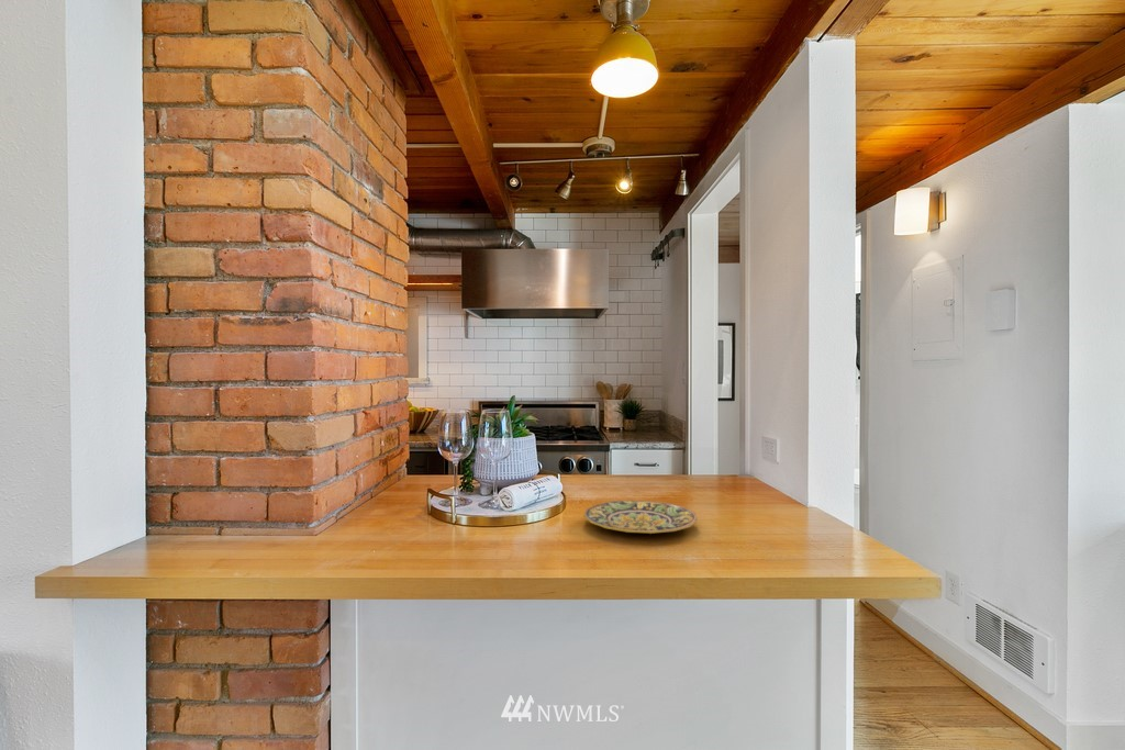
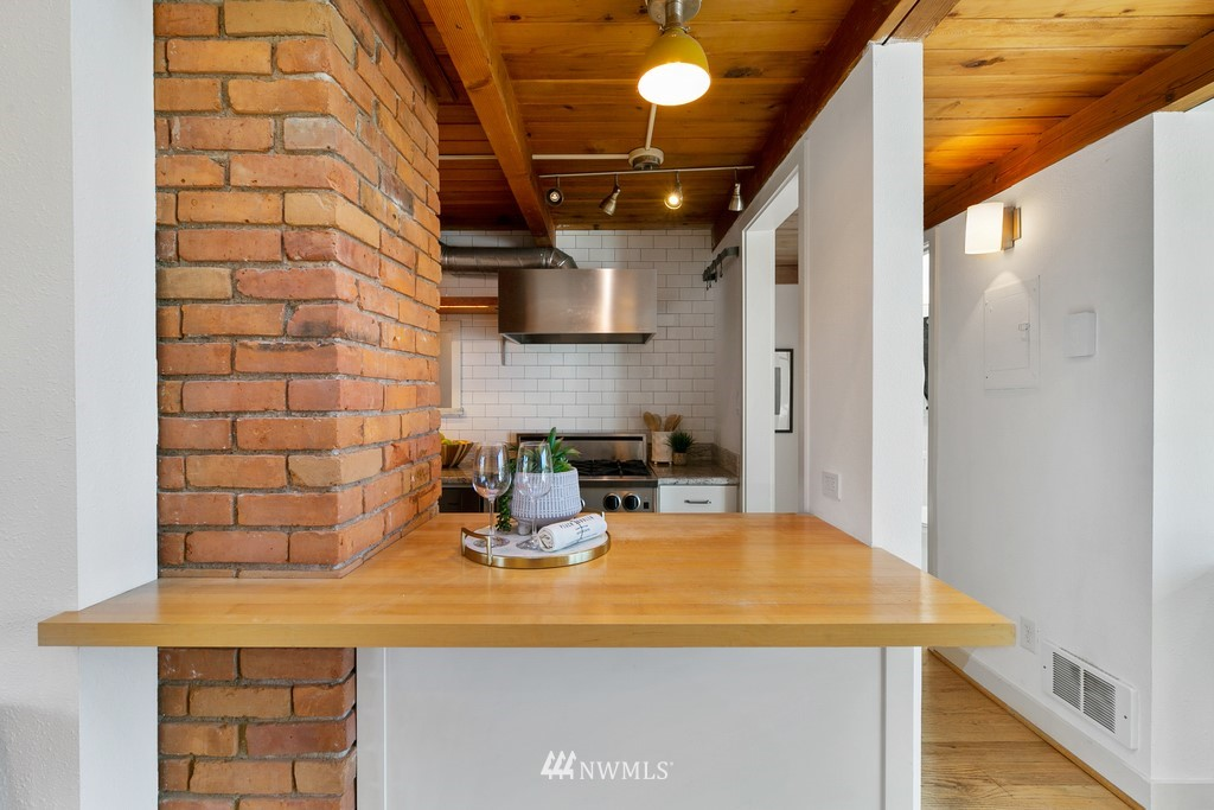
- plate [583,499,699,535]
